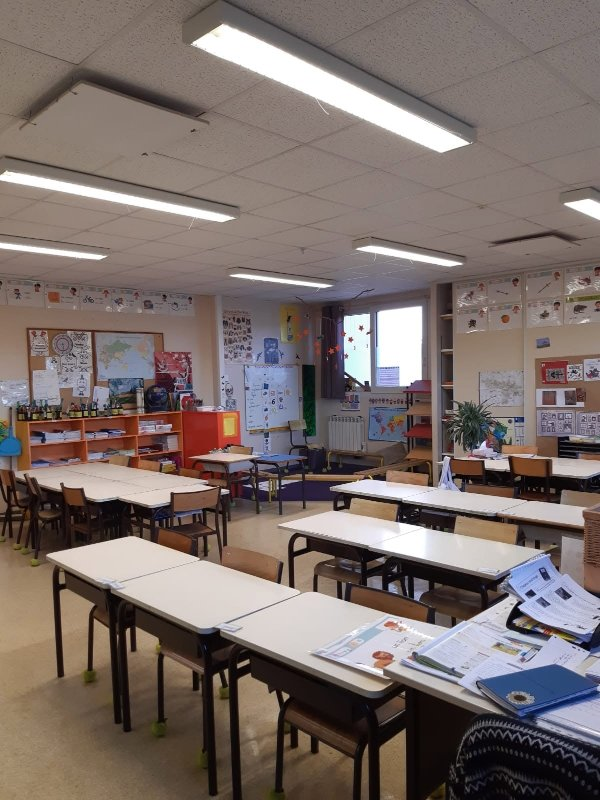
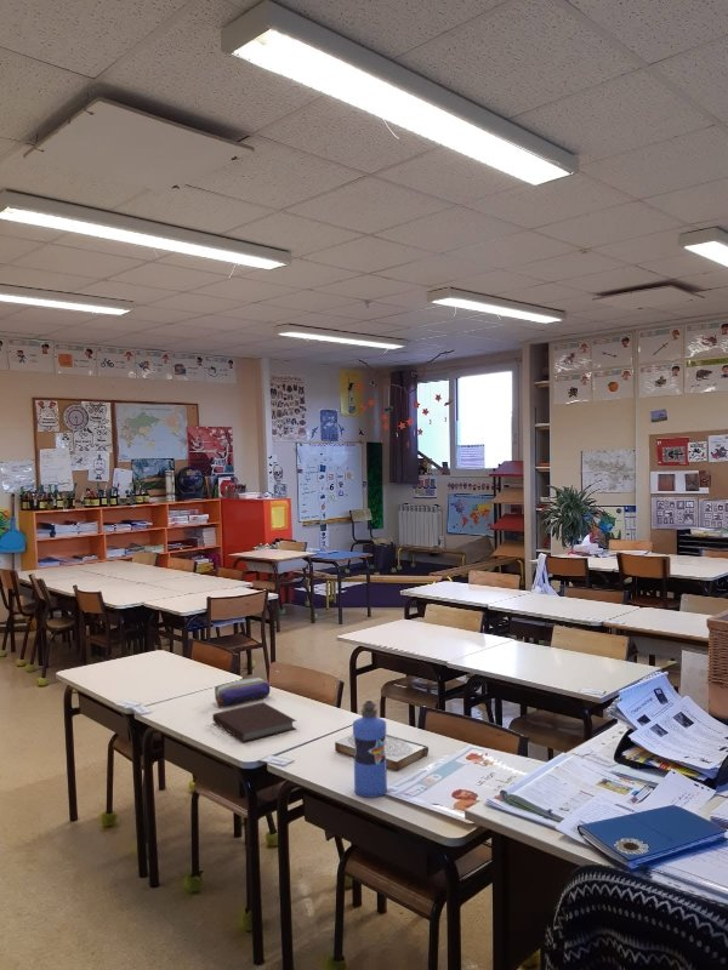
+ water bottle [352,700,388,799]
+ book [334,734,430,772]
+ pencil case [214,677,272,707]
+ notebook [211,701,297,743]
